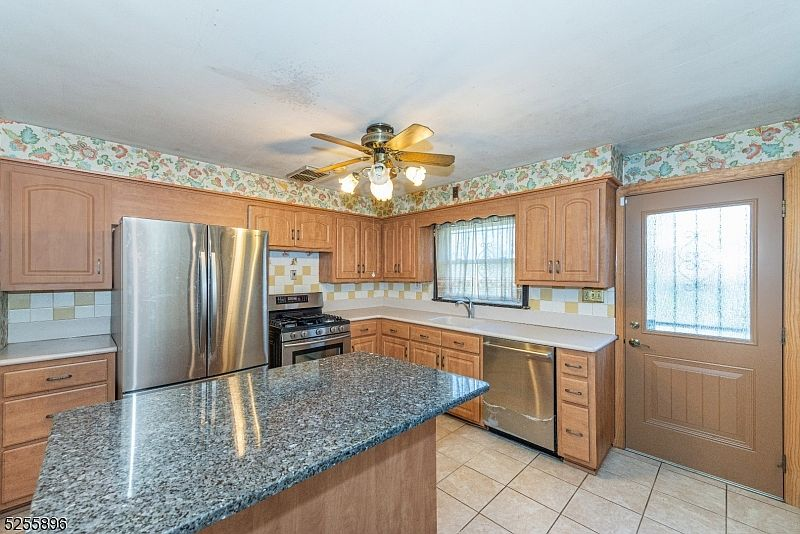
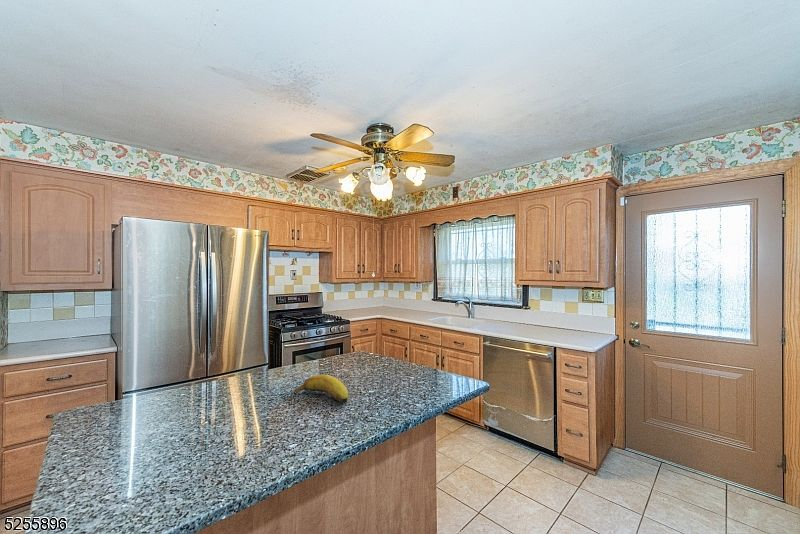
+ fruit [294,374,349,404]
